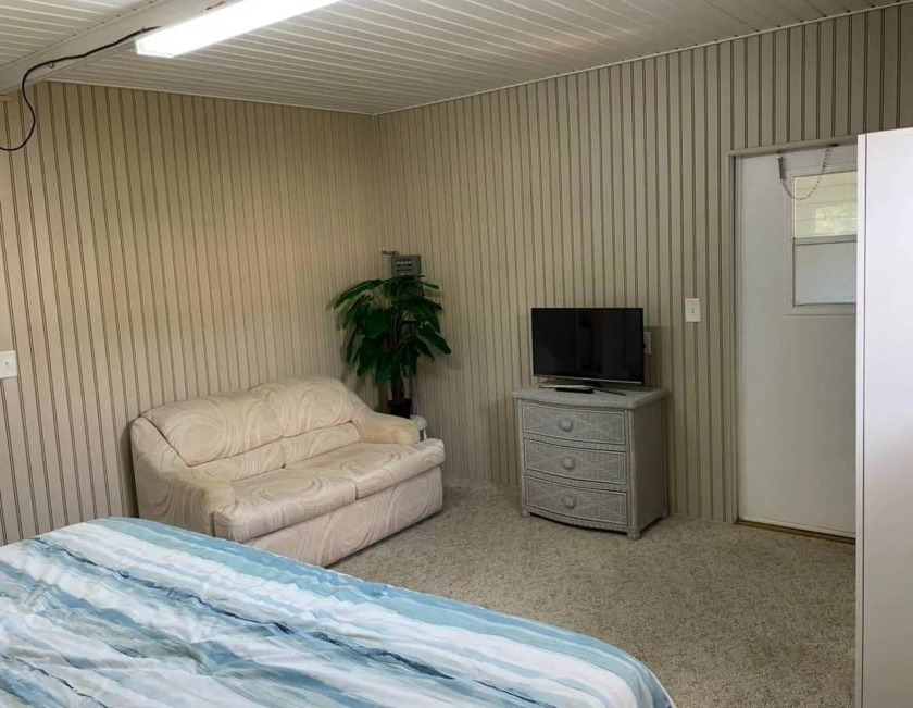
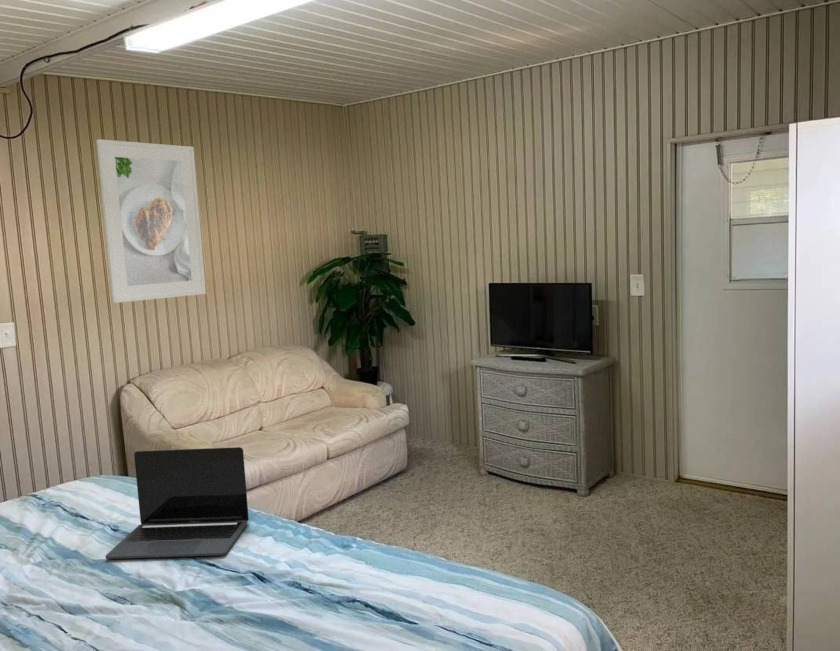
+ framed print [95,138,207,304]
+ laptop [105,446,250,560]
